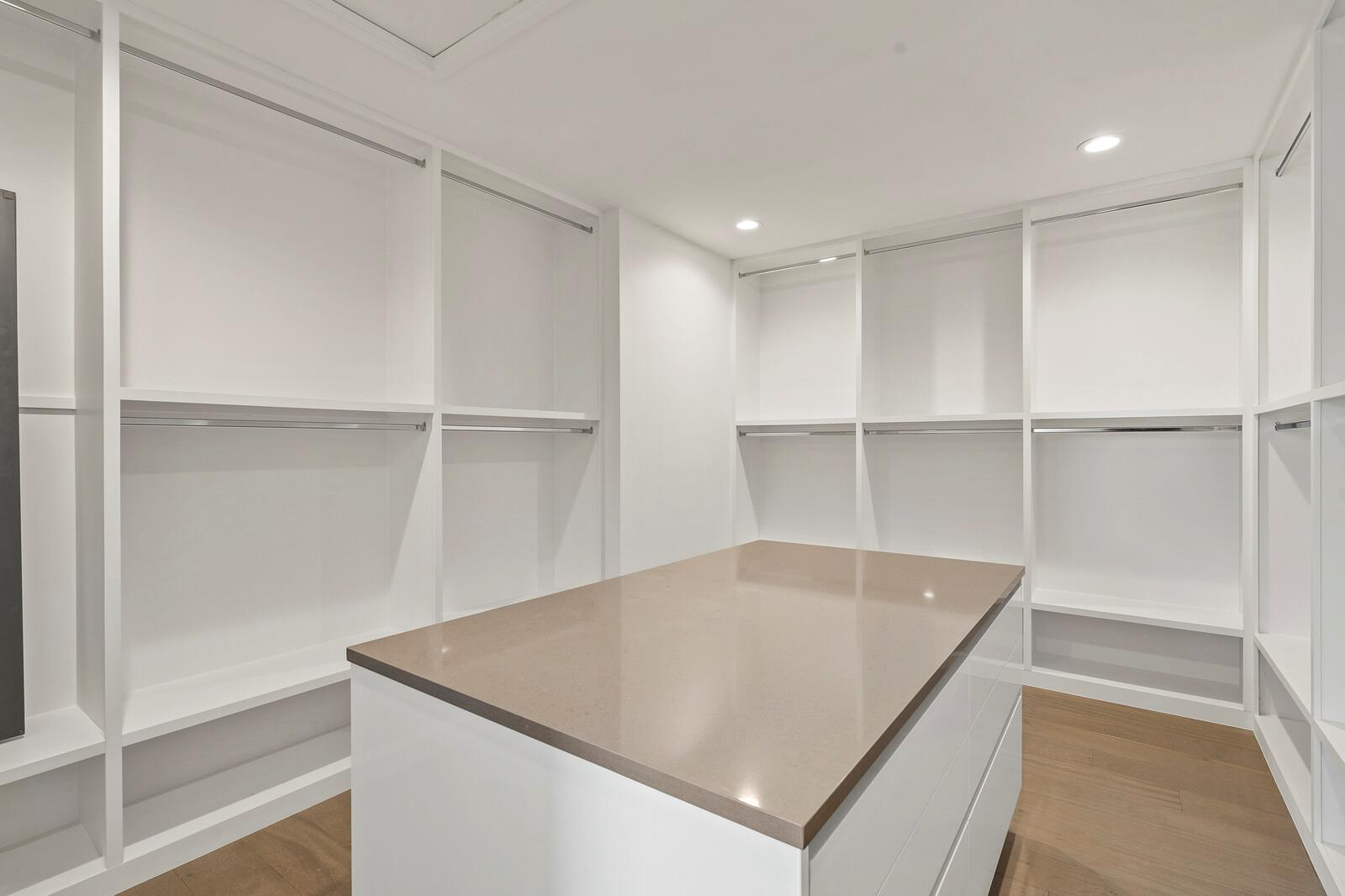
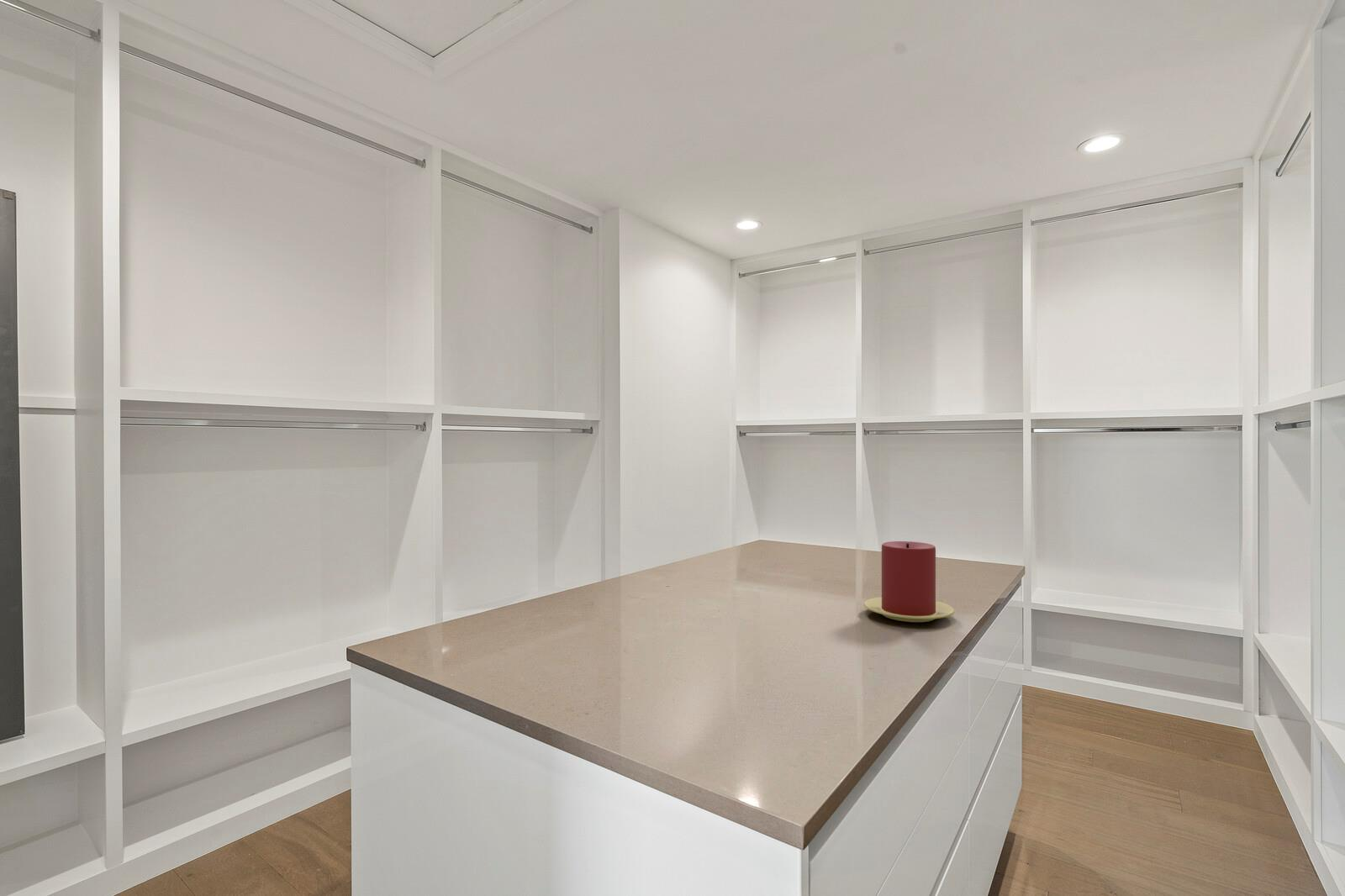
+ candle [863,540,955,623]
